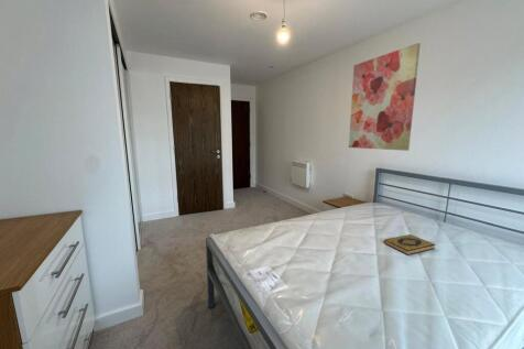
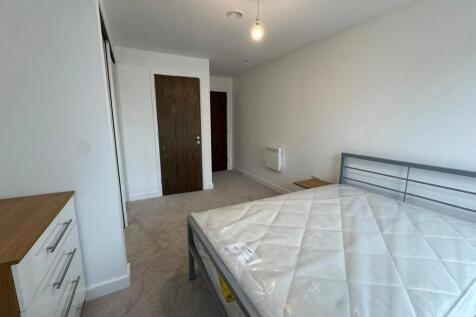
- wall art [348,42,422,152]
- hardback book [383,233,436,257]
